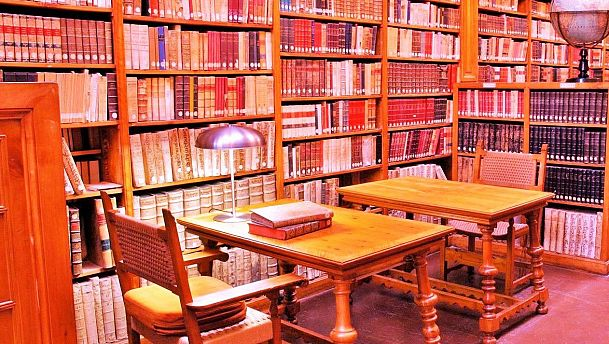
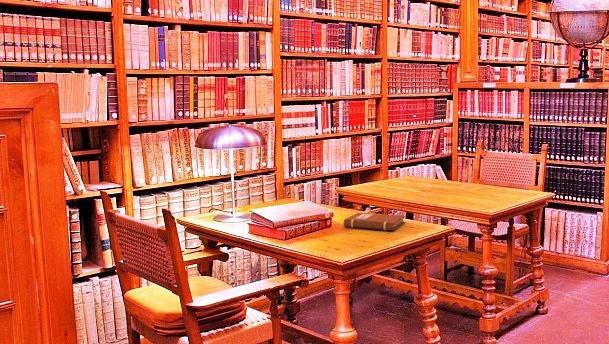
+ notebook [342,212,406,232]
